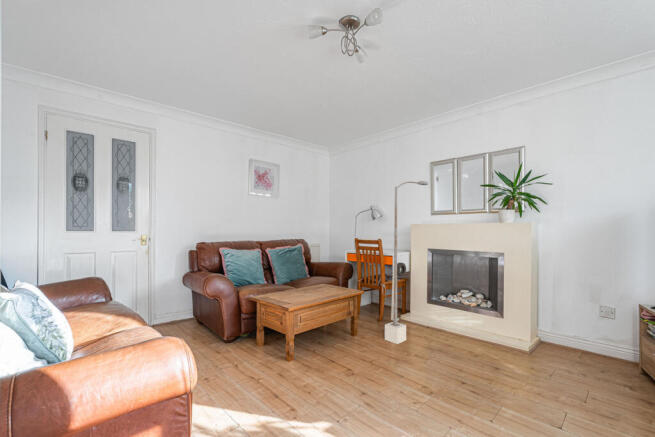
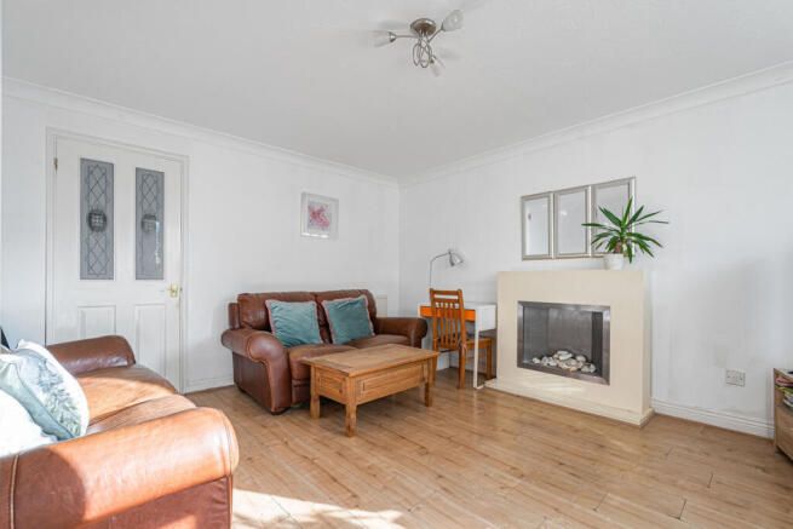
- street lamp [384,180,429,345]
